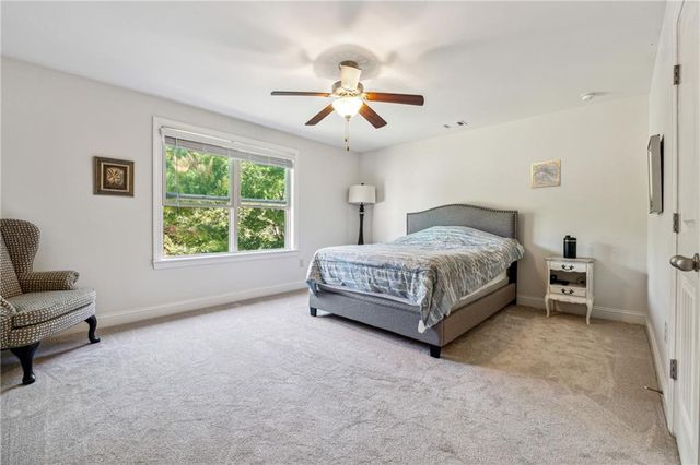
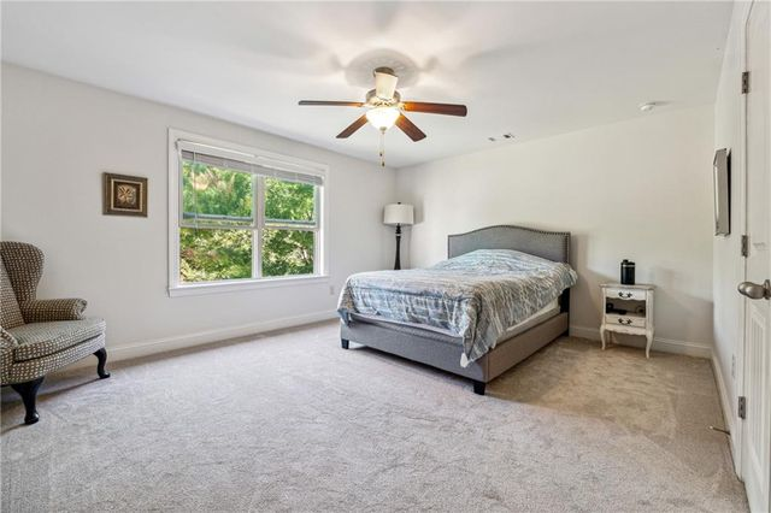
- wall art [530,159,562,190]
